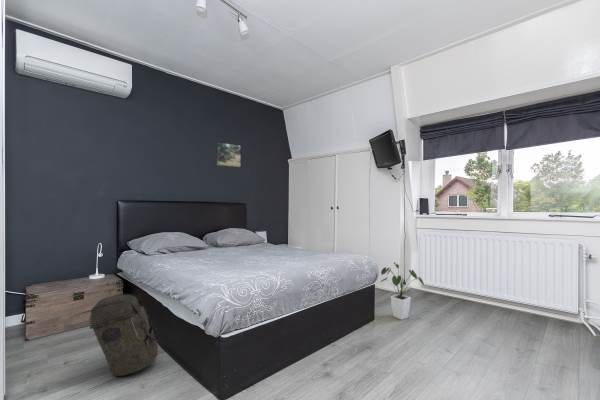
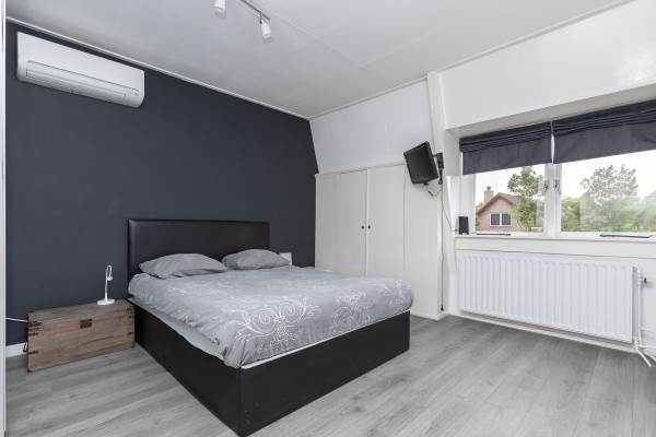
- house plant [380,261,425,321]
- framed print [214,140,243,169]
- backpack [89,293,160,377]
